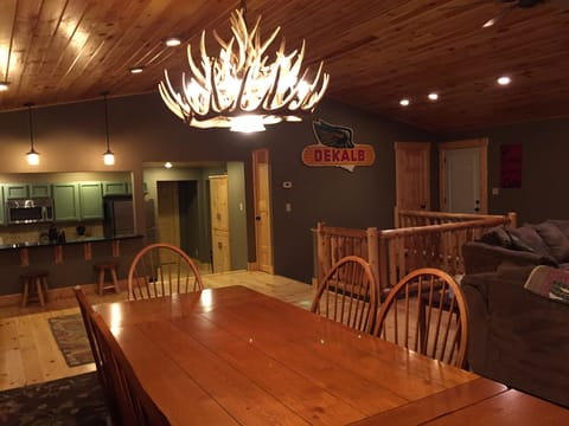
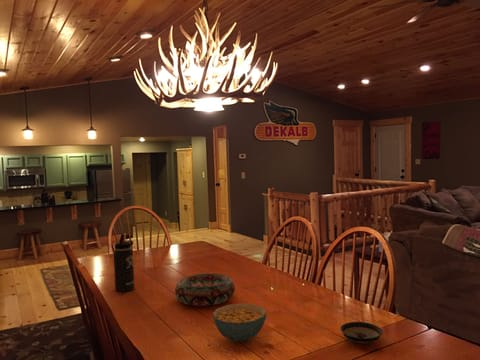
+ cereal bowl [212,303,267,343]
+ saucer [339,321,384,345]
+ decorative bowl [174,272,236,307]
+ thermos bottle [113,233,136,293]
